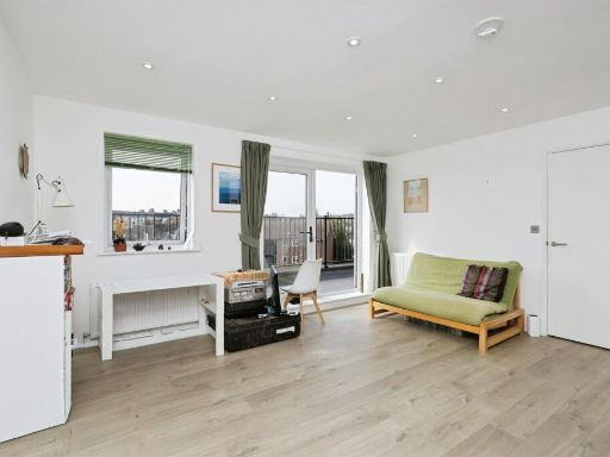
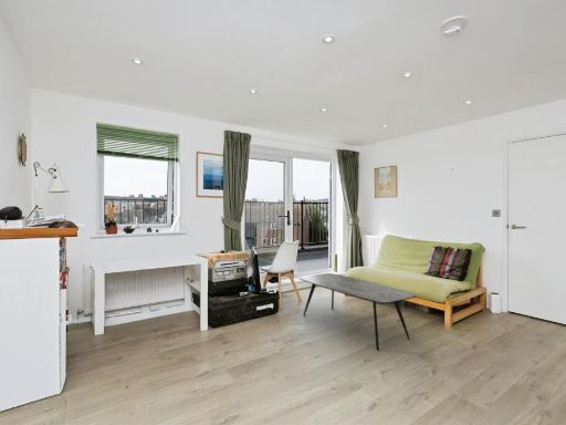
+ coffee table [298,272,417,351]
